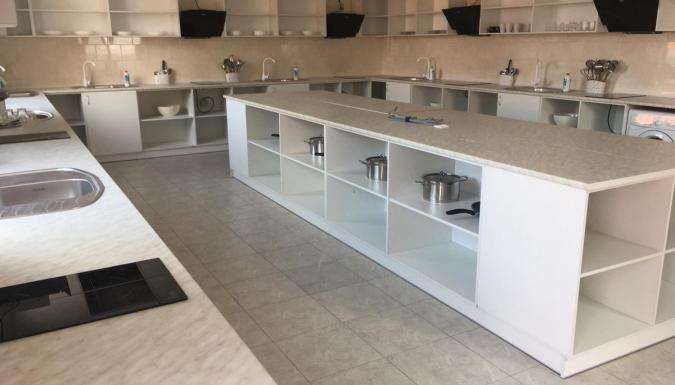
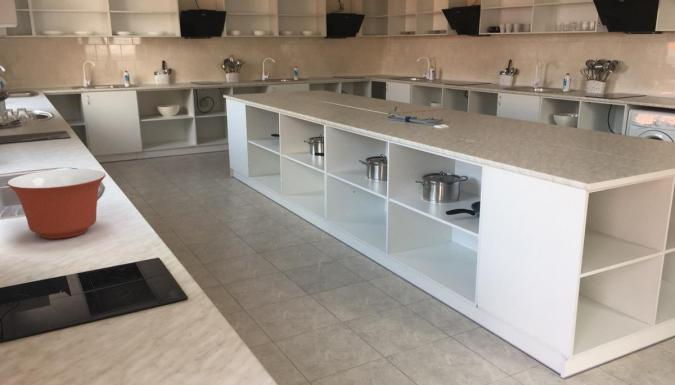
+ mixing bowl [6,168,107,240]
